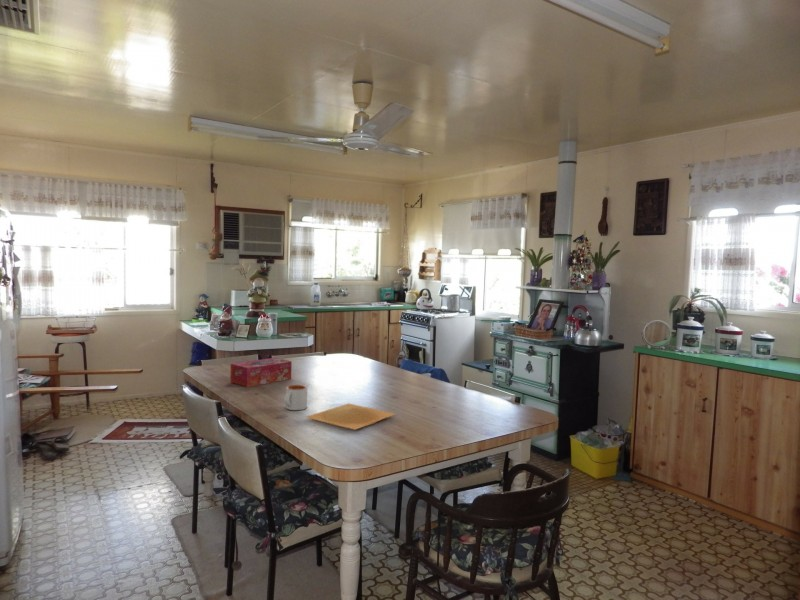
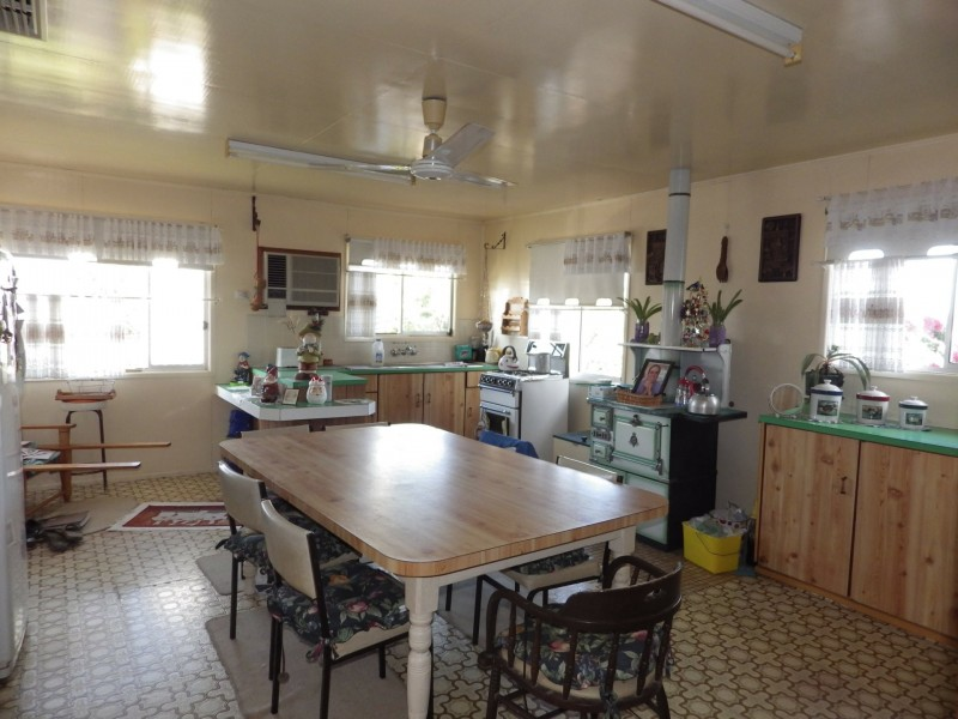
- mug [283,384,308,411]
- plate [305,403,396,431]
- tissue box [229,357,293,388]
